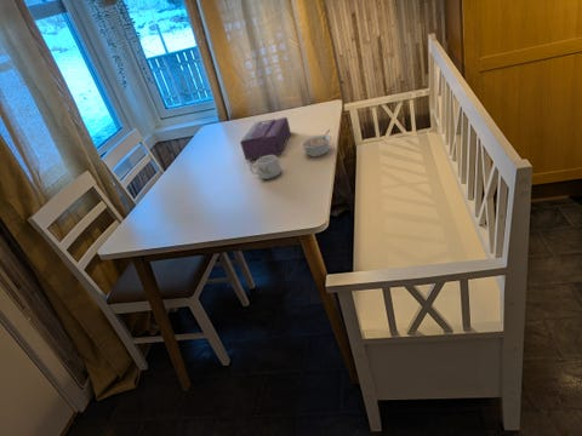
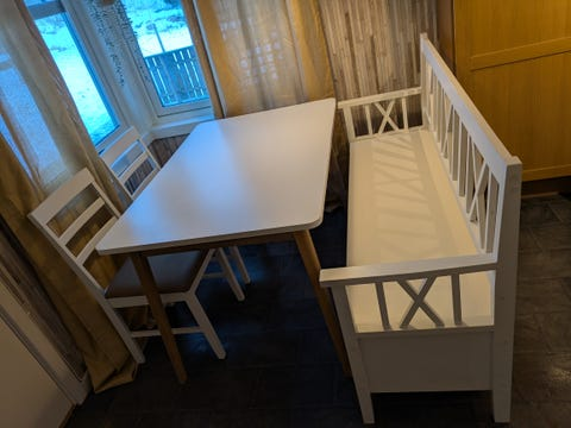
- legume [299,128,332,157]
- tissue box [239,116,292,161]
- mug [249,155,283,180]
